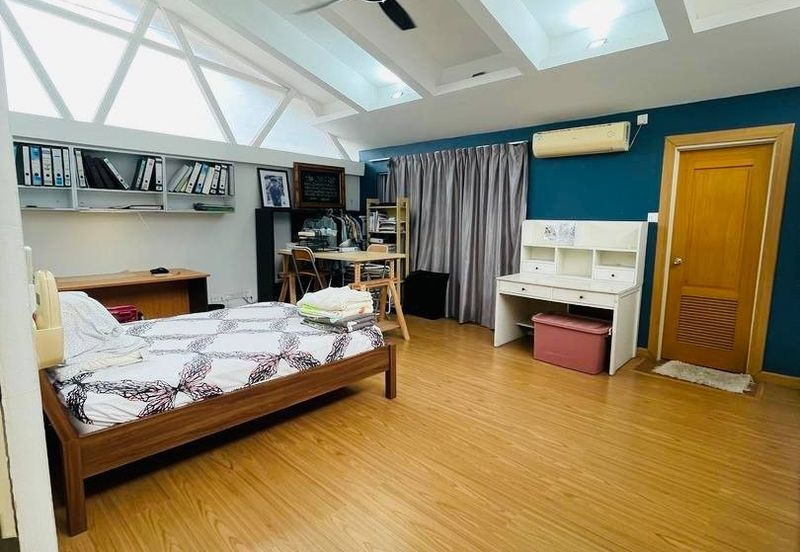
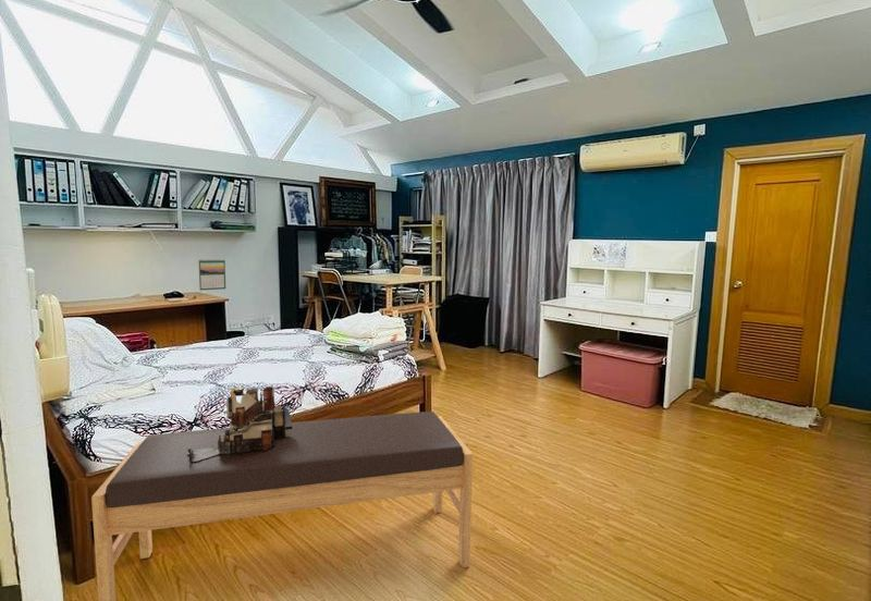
+ calendar [197,258,226,291]
+ ruined building [187,385,293,462]
+ bench [90,410,474,601]
